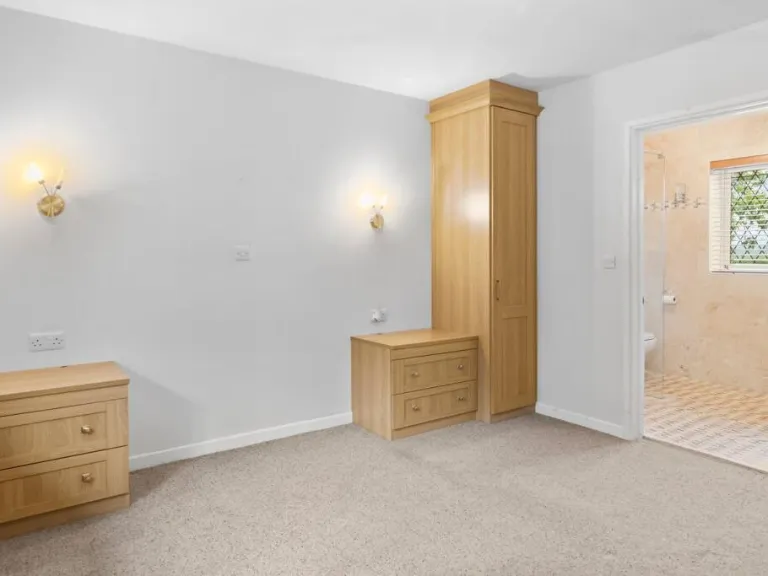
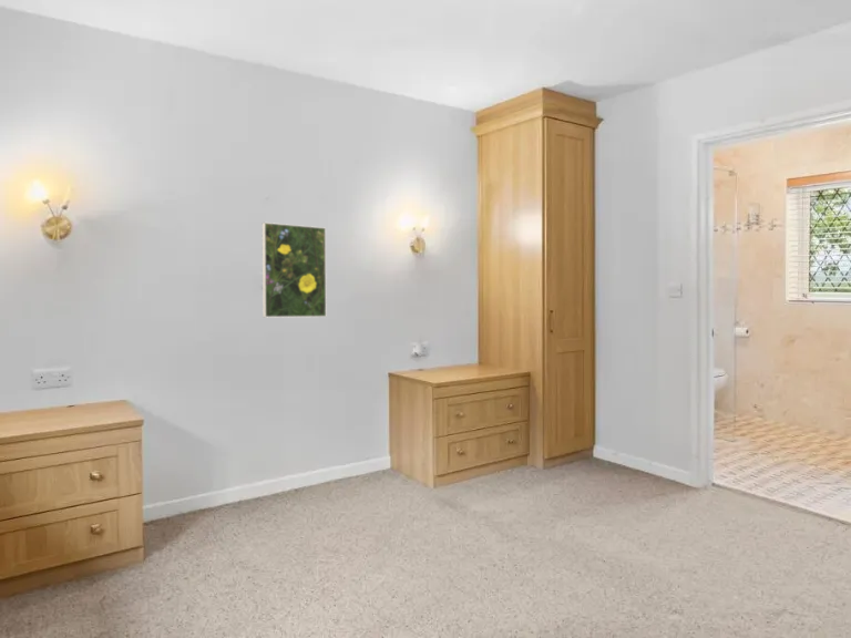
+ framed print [262,222,327,318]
